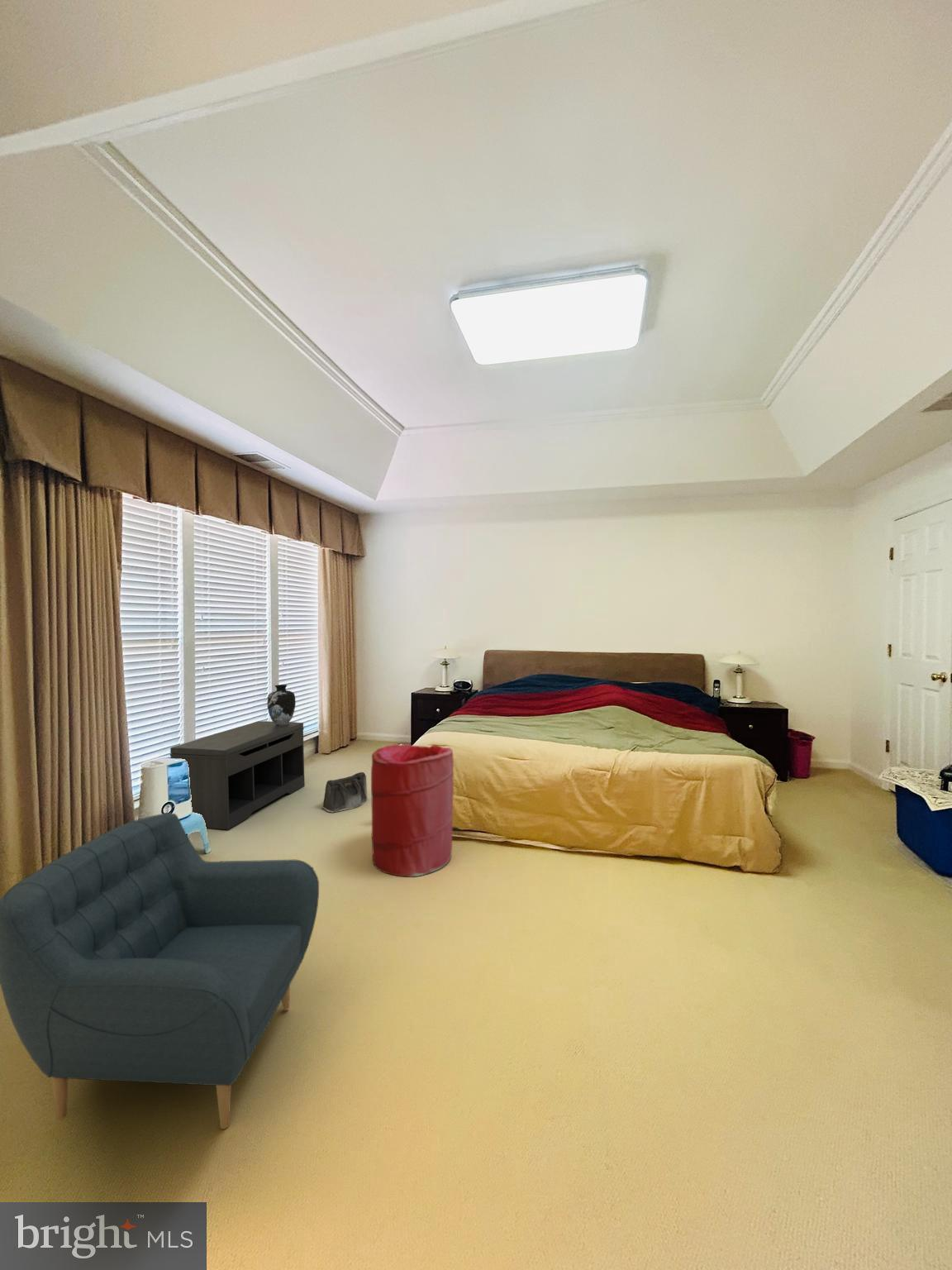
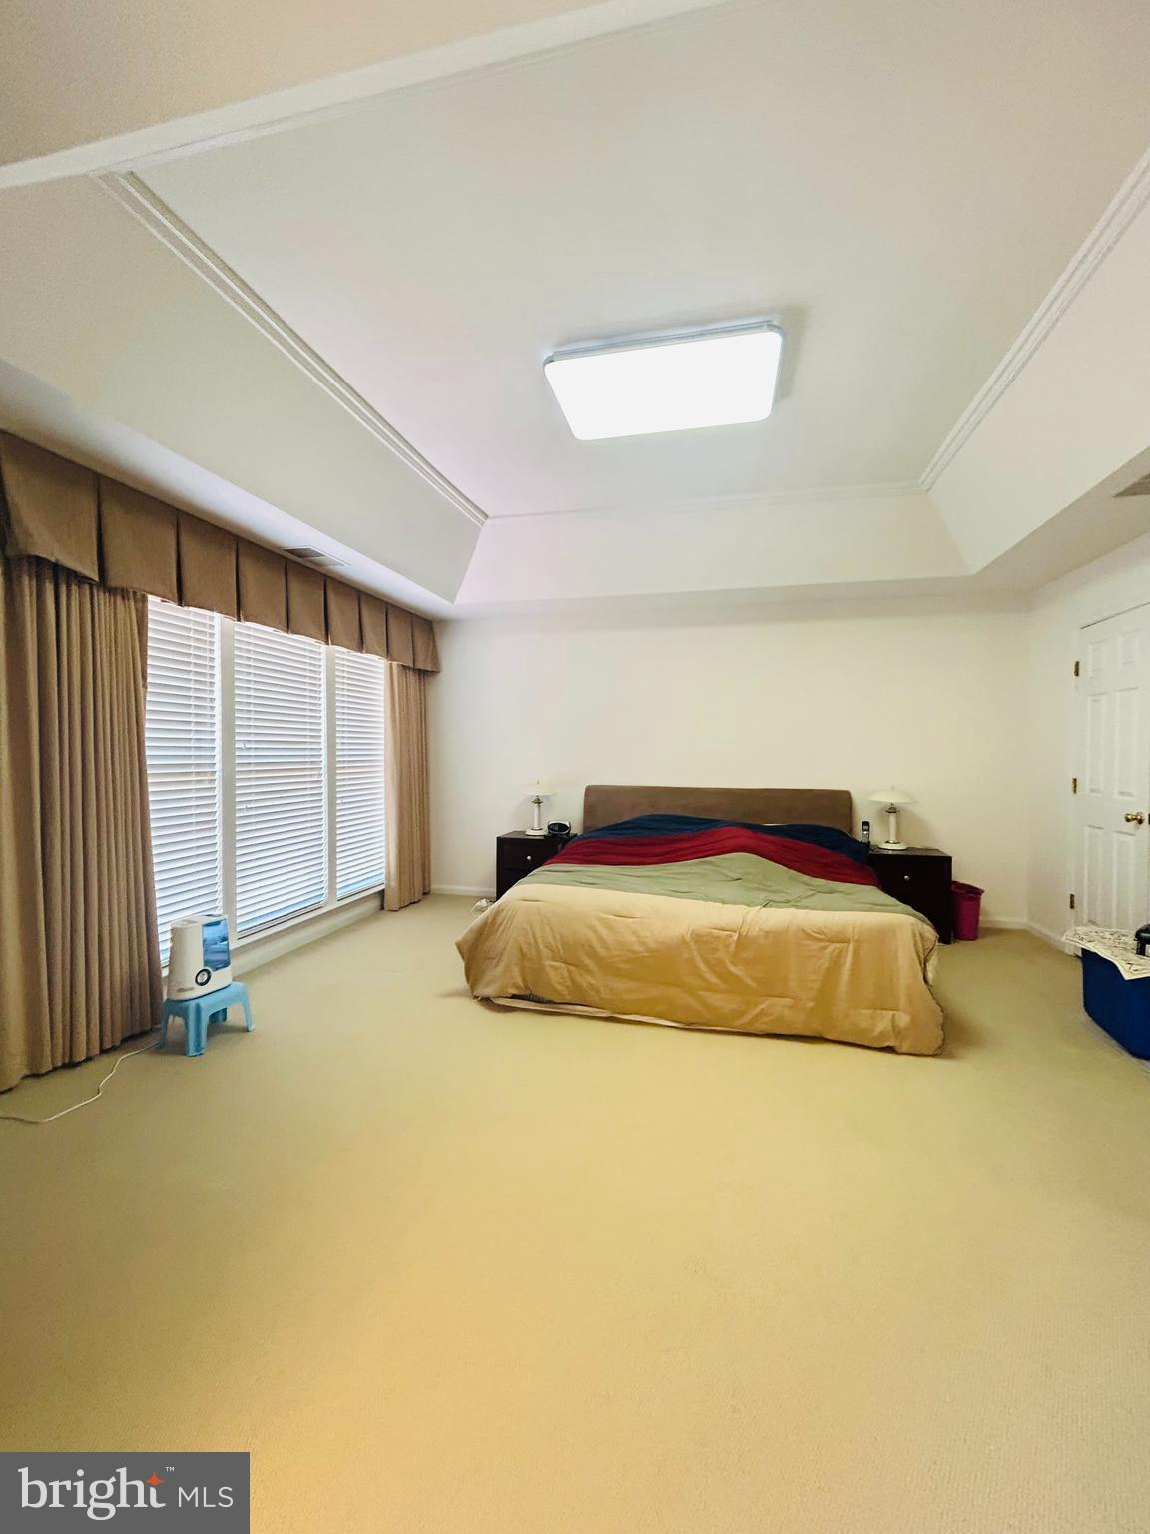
- vase [266,684,297,725]
- bench [169,720,305,830]
- armchair [0,812,320,1130]
- saddlebag [321,771,369,813]
- laundry hamper [370,744,455,877]
